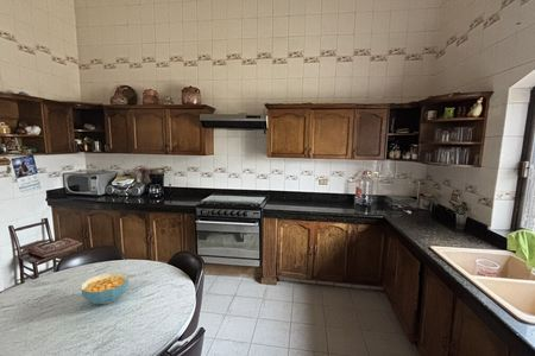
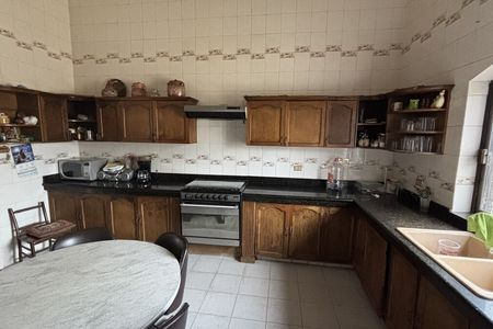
- cereal bowl [80,272,130,305]
